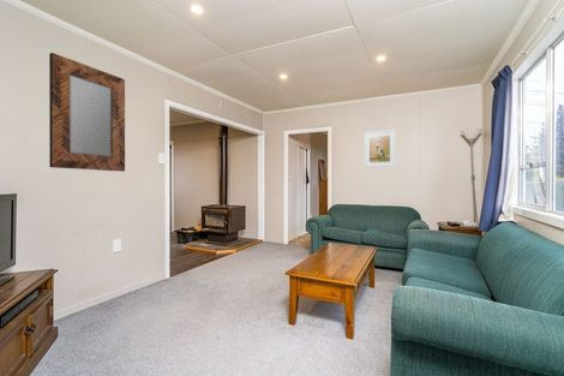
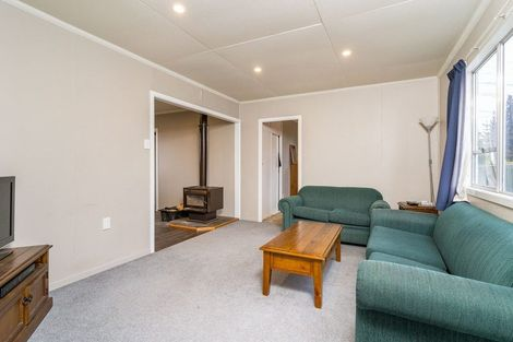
- home mirror [48,52,126,173]
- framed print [364,130,396,168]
